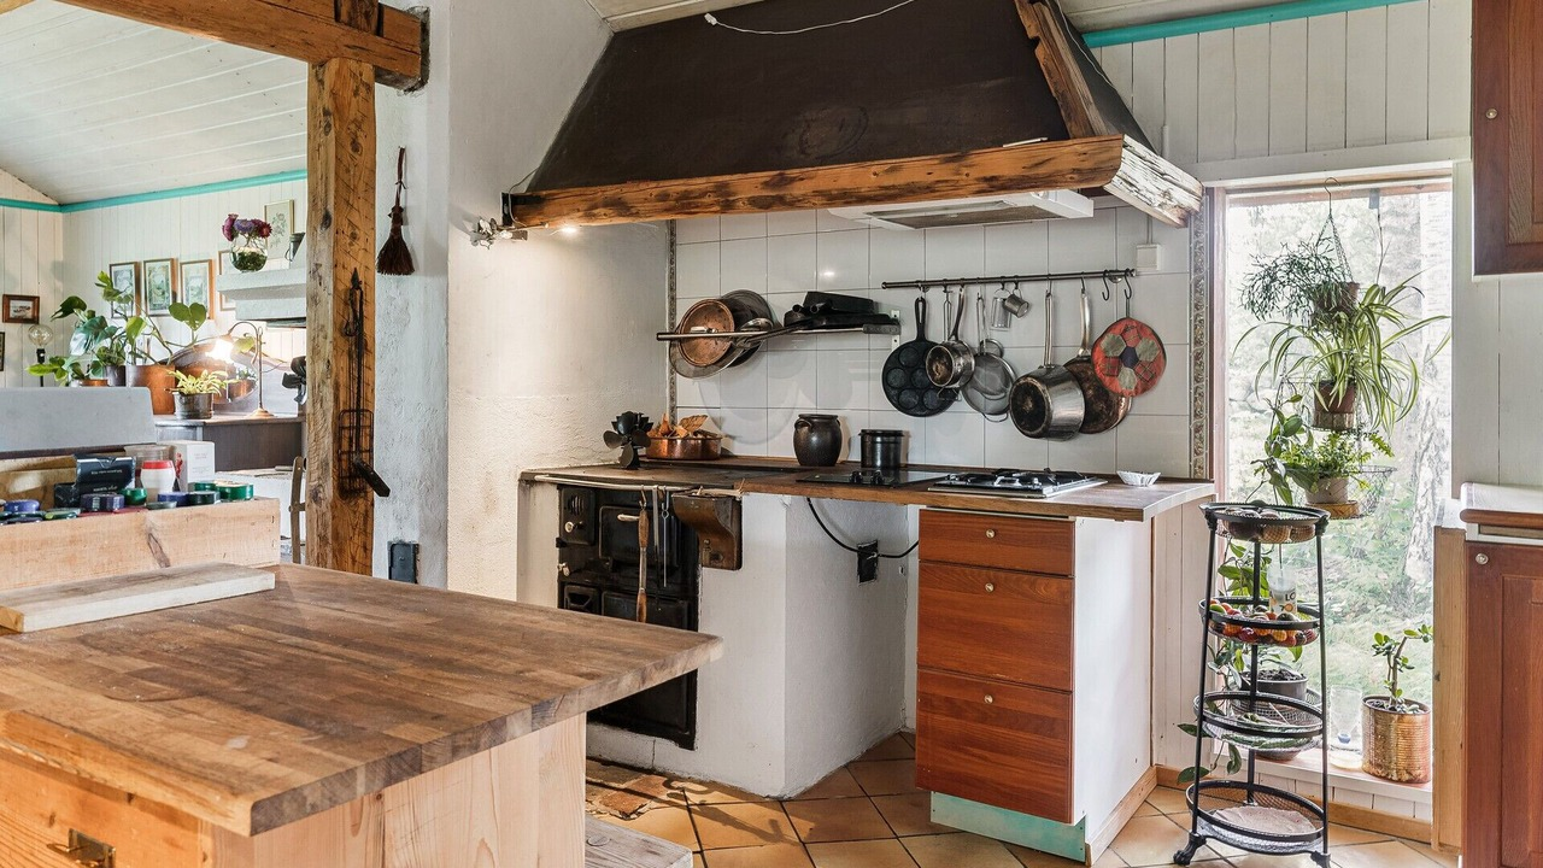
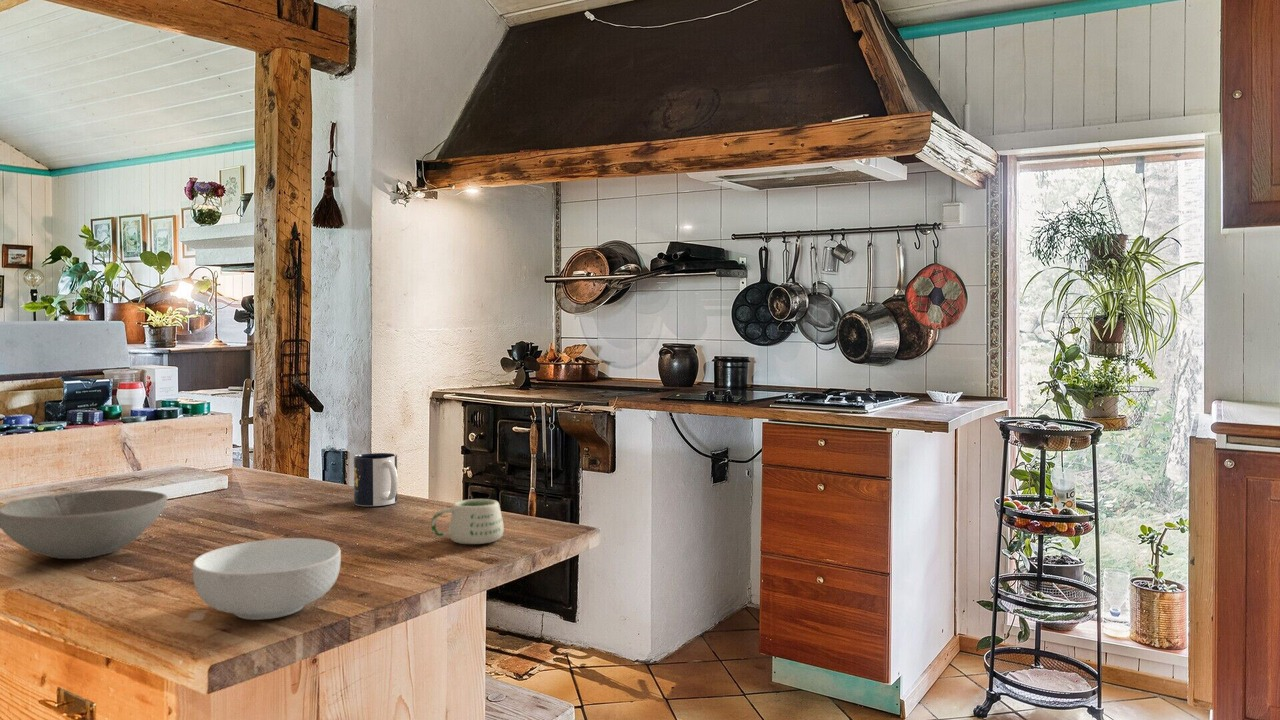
+ mug [353,452,399,507]
+ cereal bowl [191,537,342,621]
+ bowl [0,489,169,560]
+ mug [430,498,505,545]
